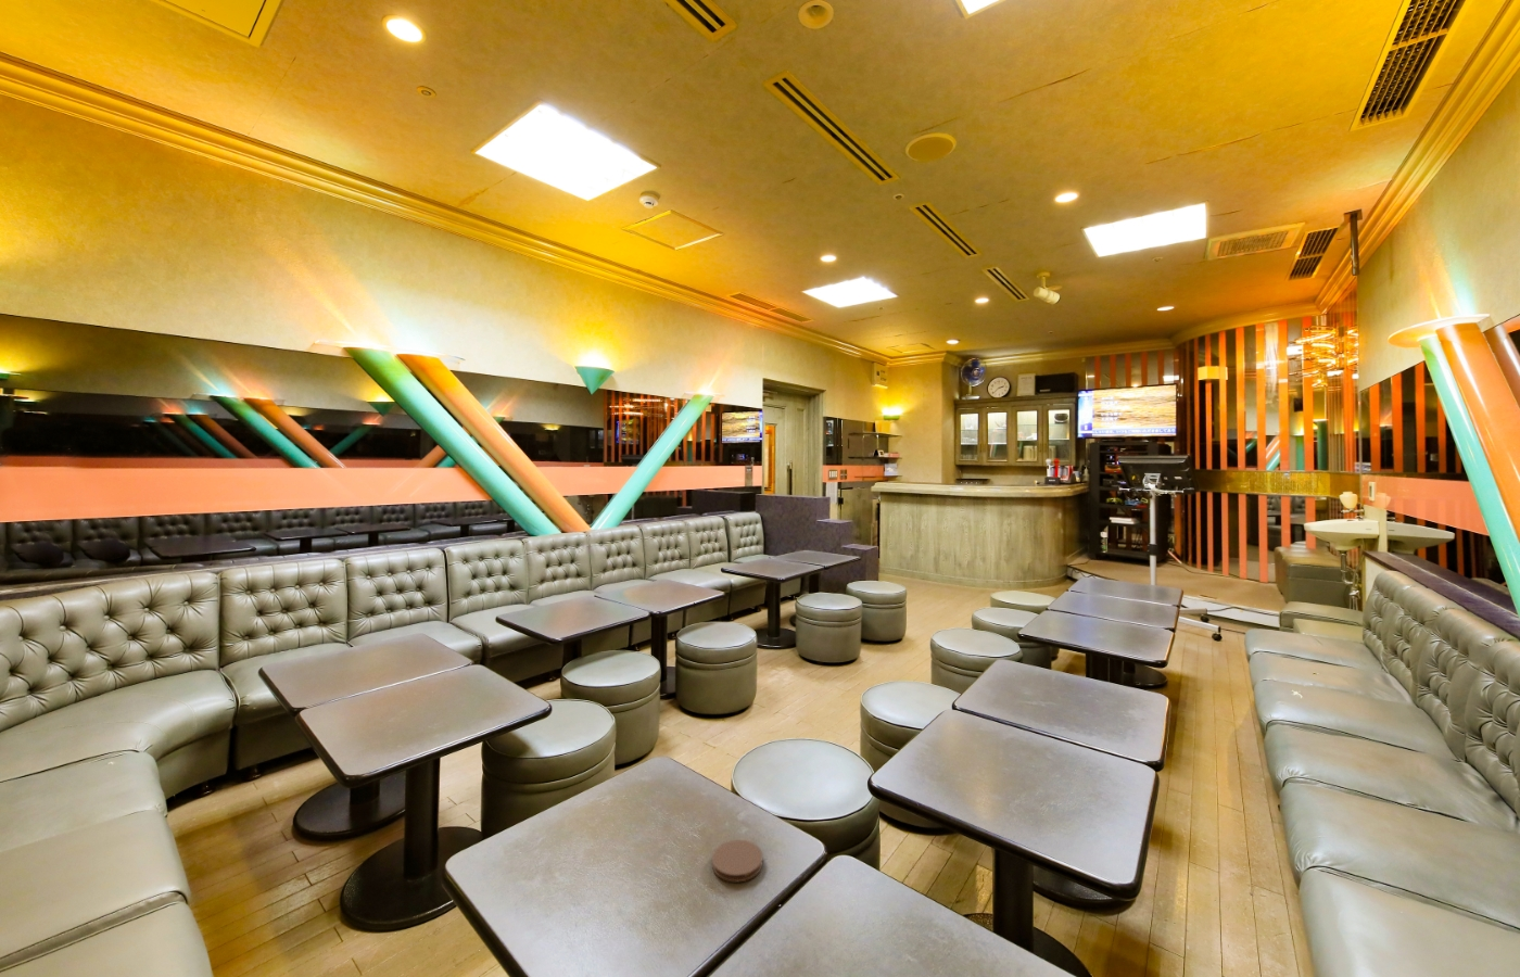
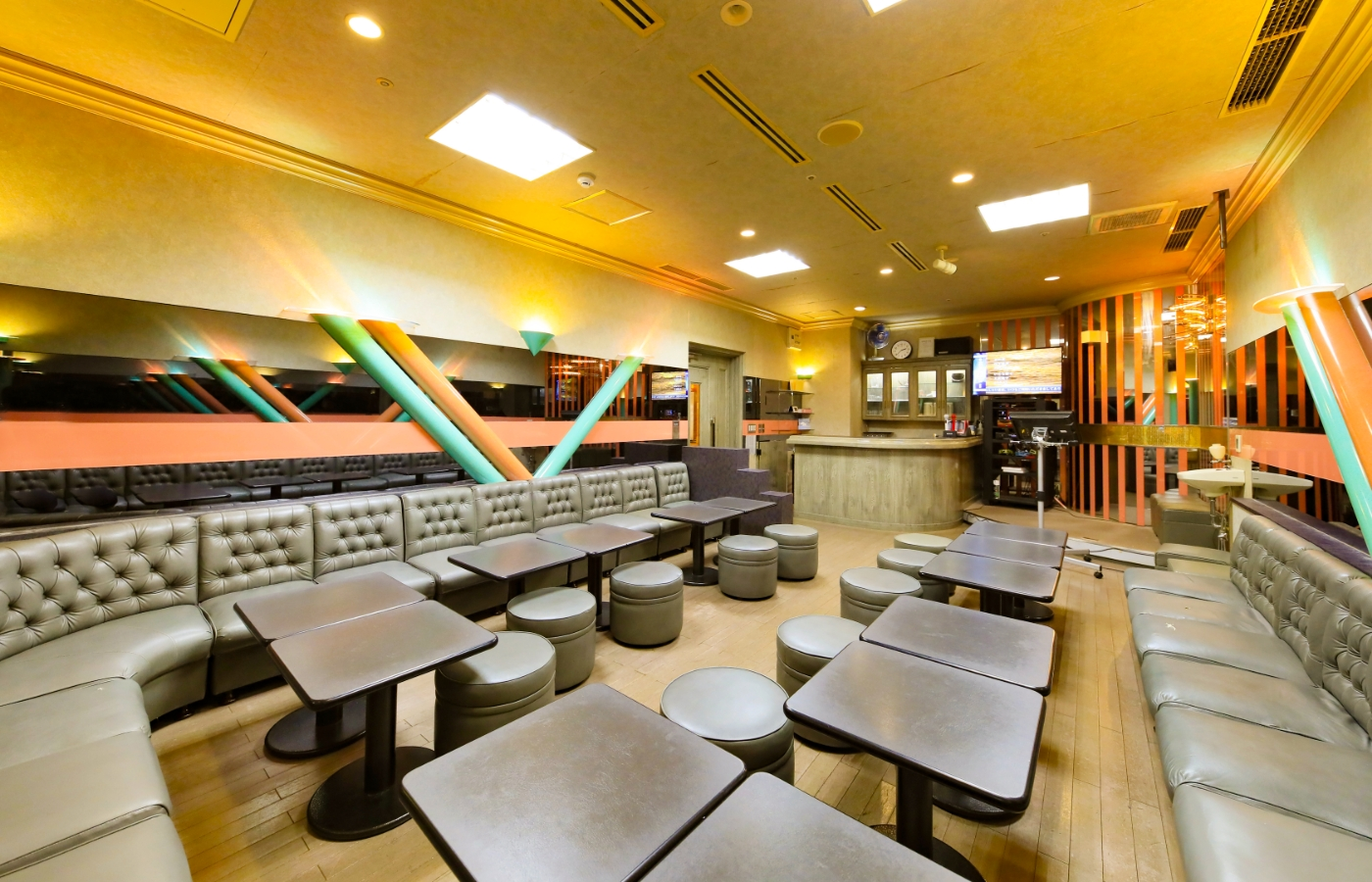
- coaster [711,840,764,884]
